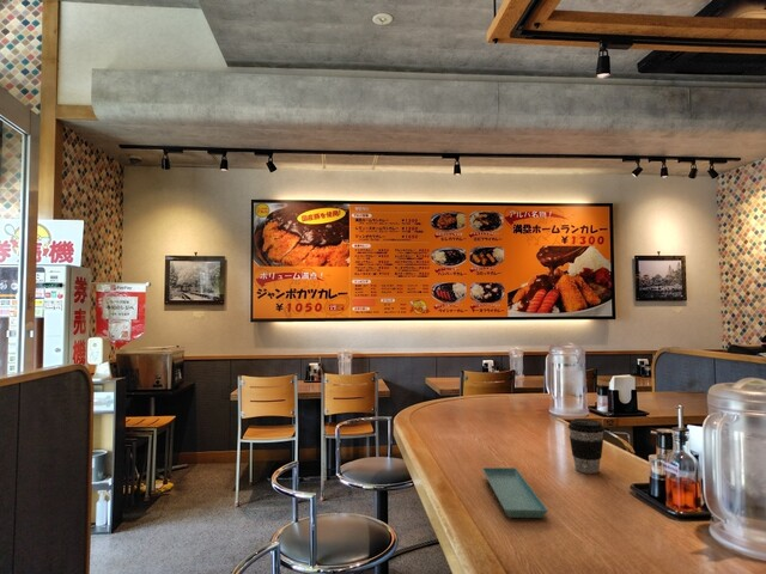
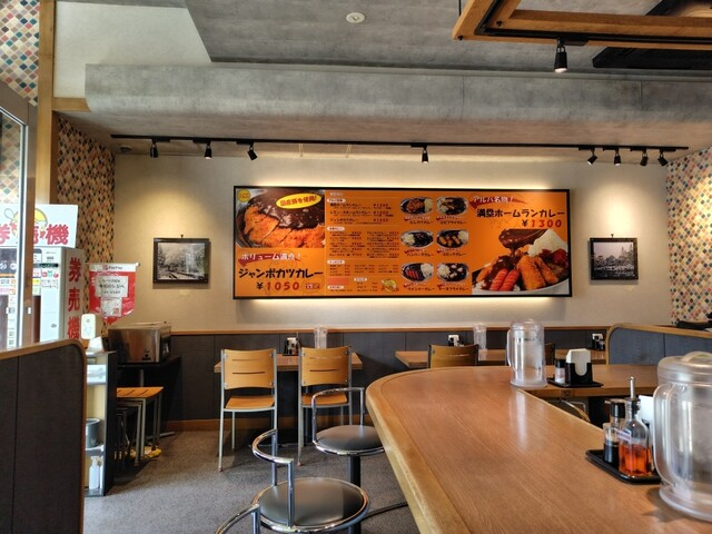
- saucer [481,466,549,519]
- coffee cup [567,417,606,475]
